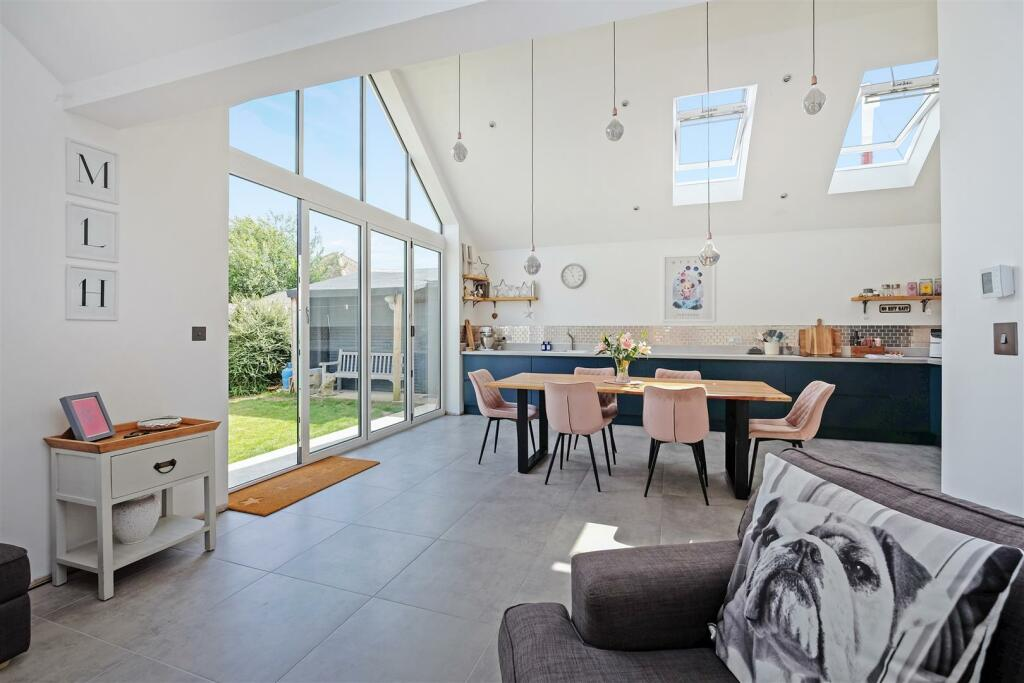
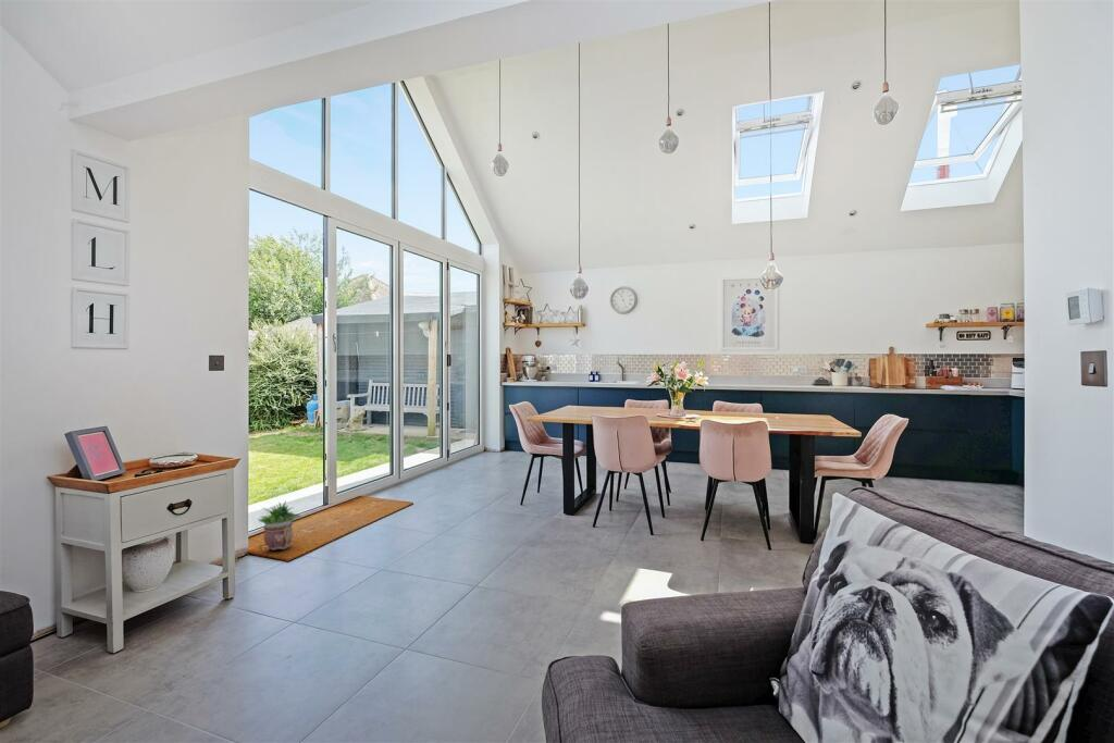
+ potted plant [258,499,301,552]
